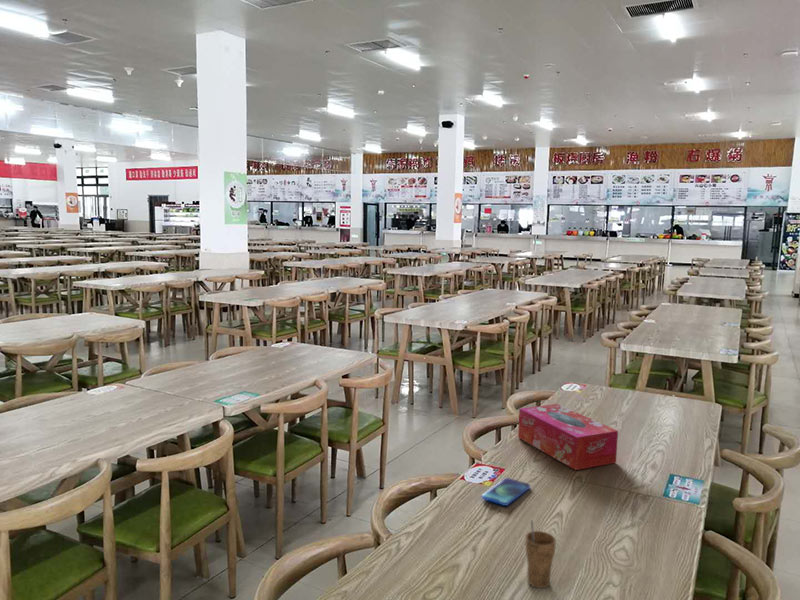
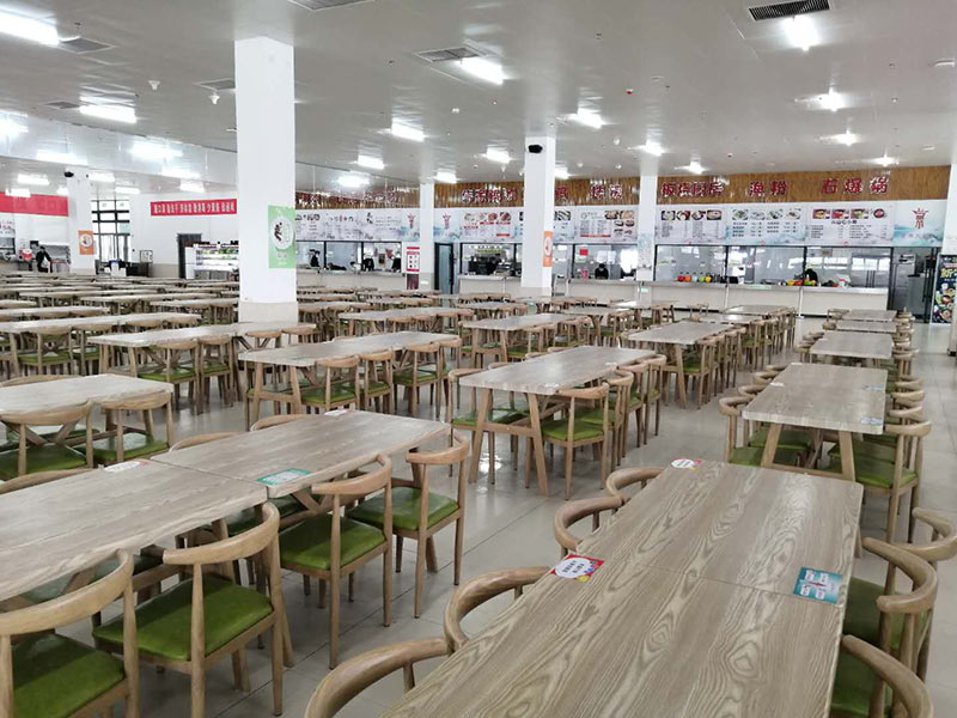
- tissue box [517,403,619,471]
- cup [524,520,557,589]
- smartphone [481,477,531,507]
